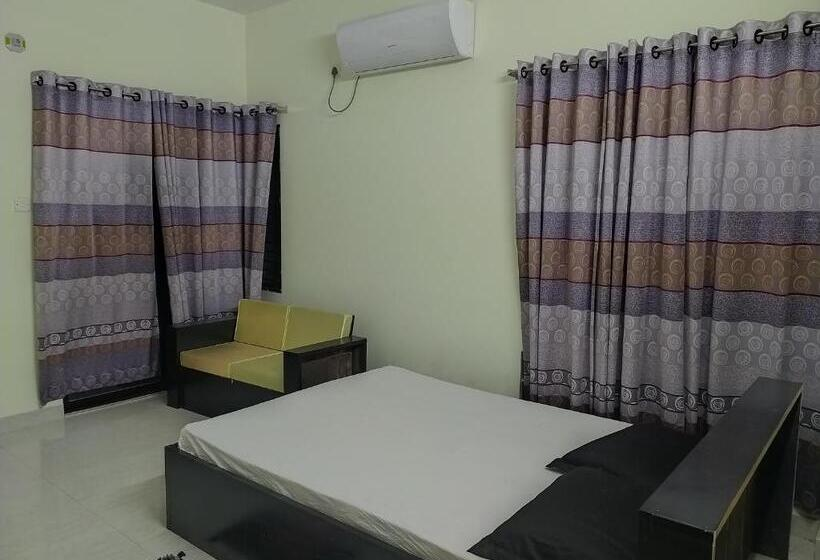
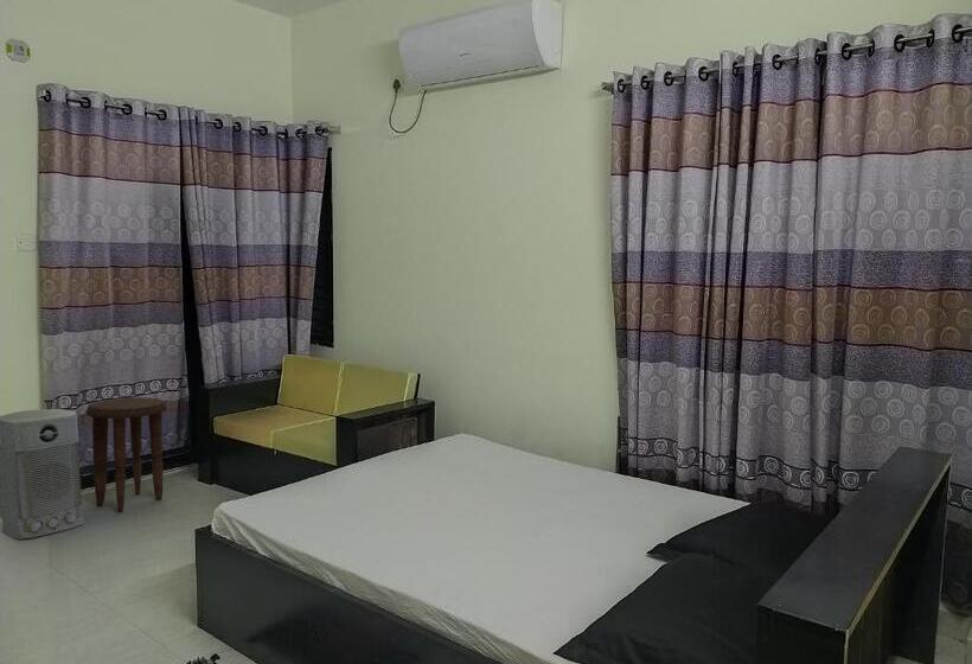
+ air purifier [0,408,84,541]
+ side table [84,396,168,512]
